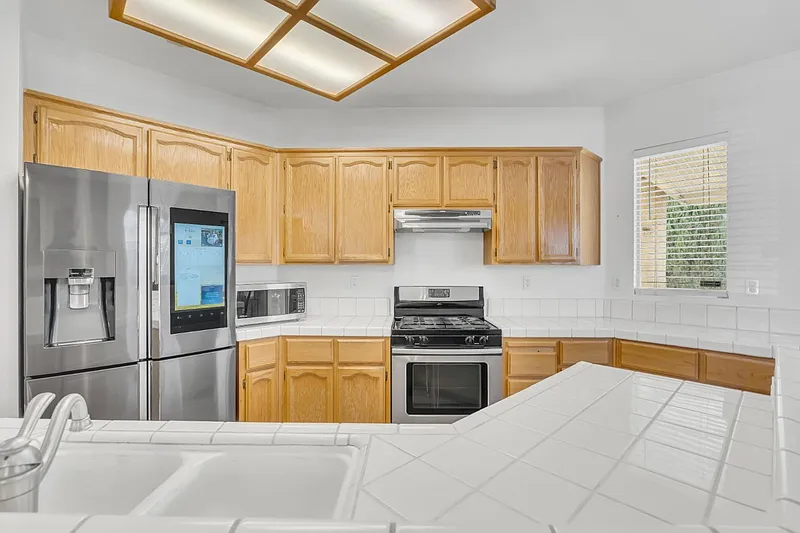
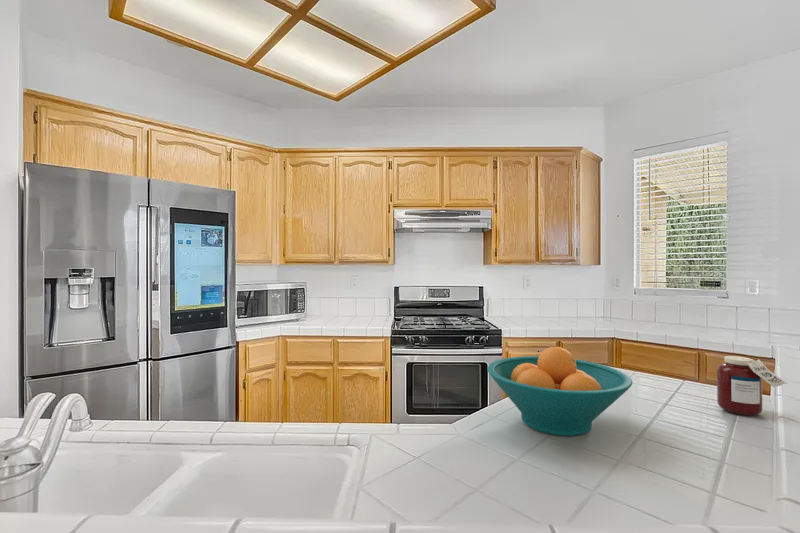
+ fruit bowl [486,346,633,437]
+ jar [716,355,788,416]
